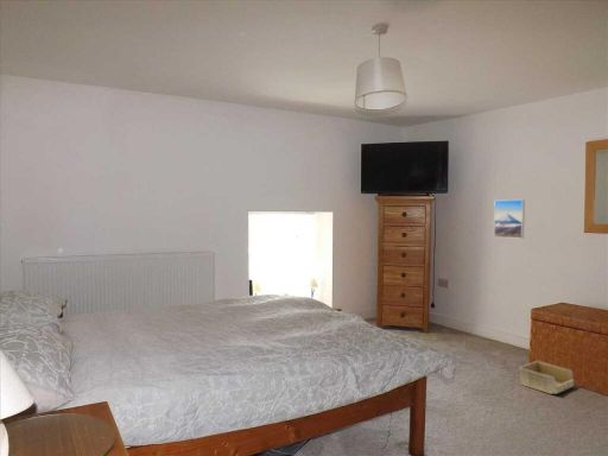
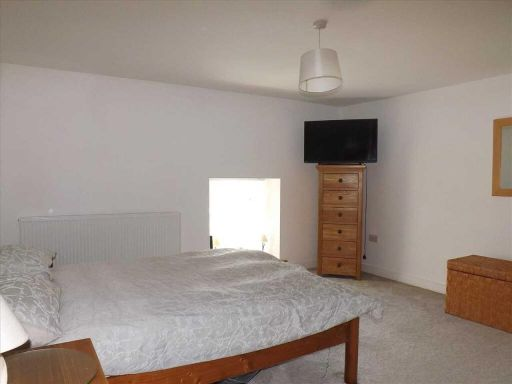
- storage bin [518,360,575,395]
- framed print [493,198,526,240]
